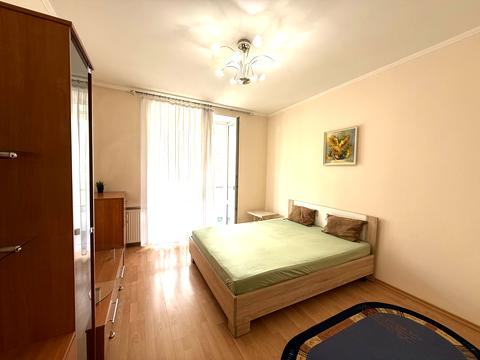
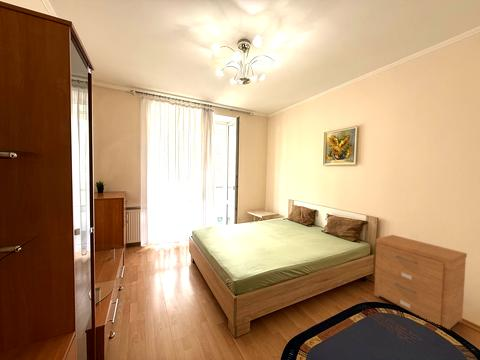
+ nightstand [373,234,468,331]
